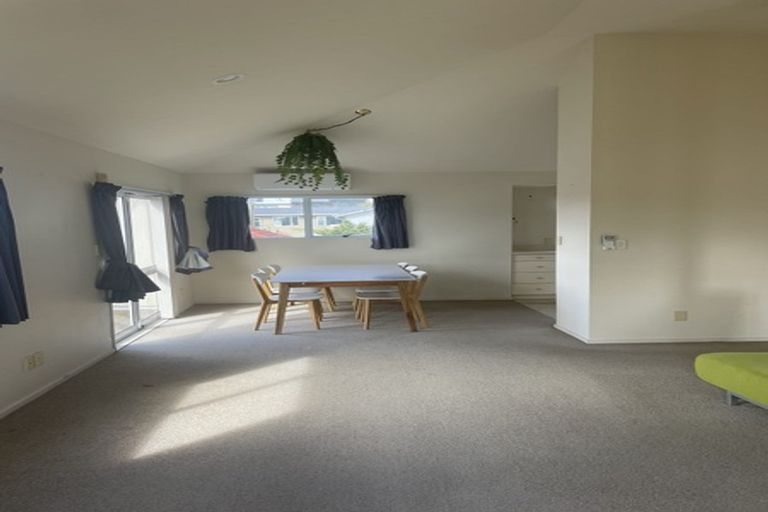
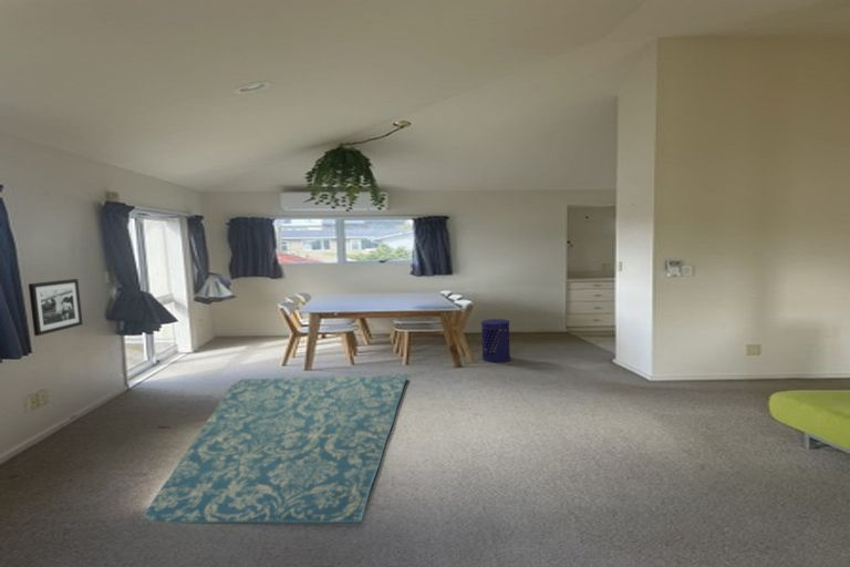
+ waste bin [480,318,511,363]
+ picture frame [28,278,84,337]
+ rug [139,373,410,525]
